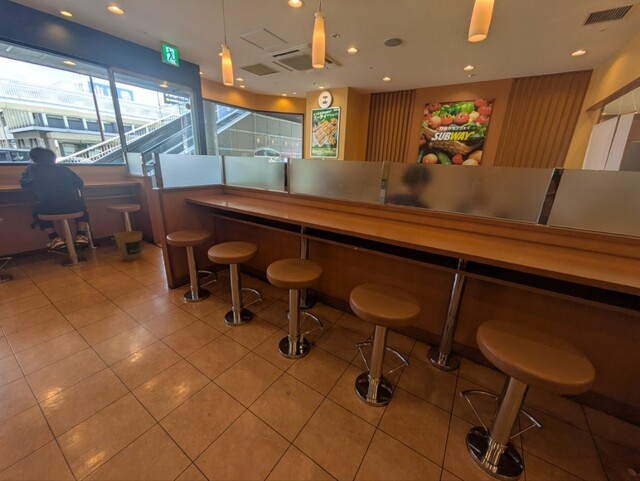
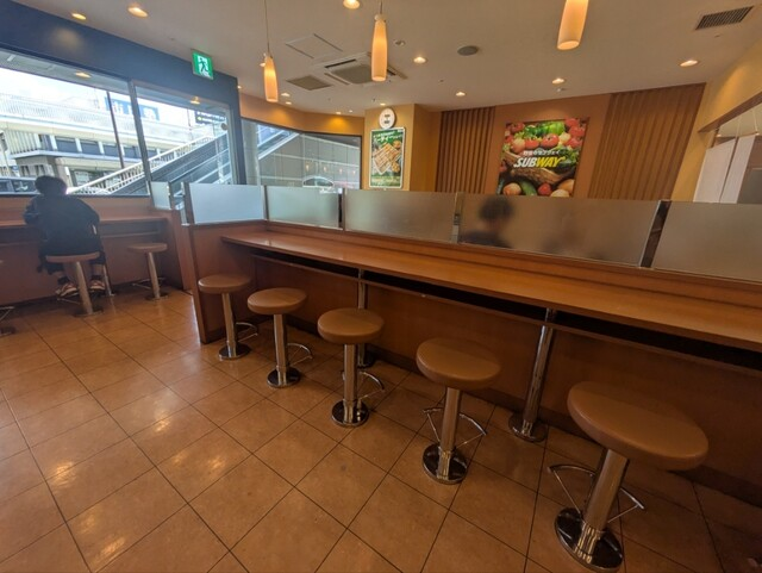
- trash can [113,230,143,262]
